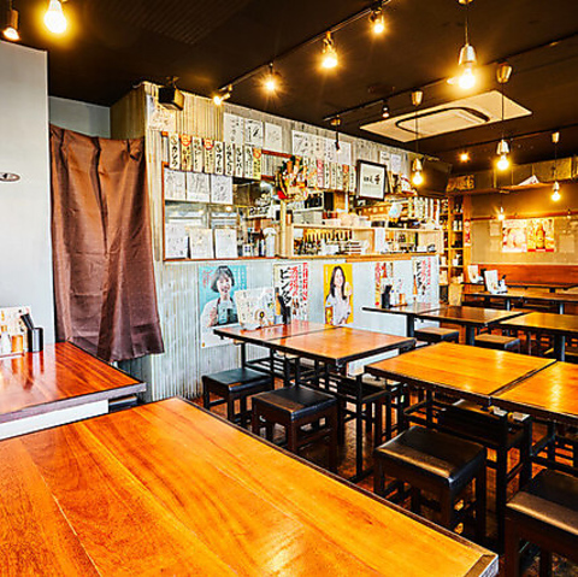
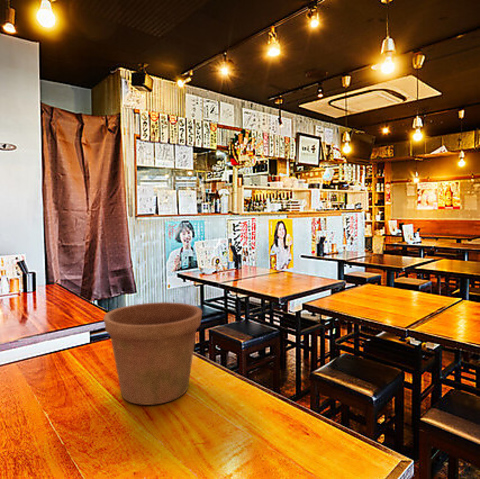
+ flower pot [103,301,203,406]
